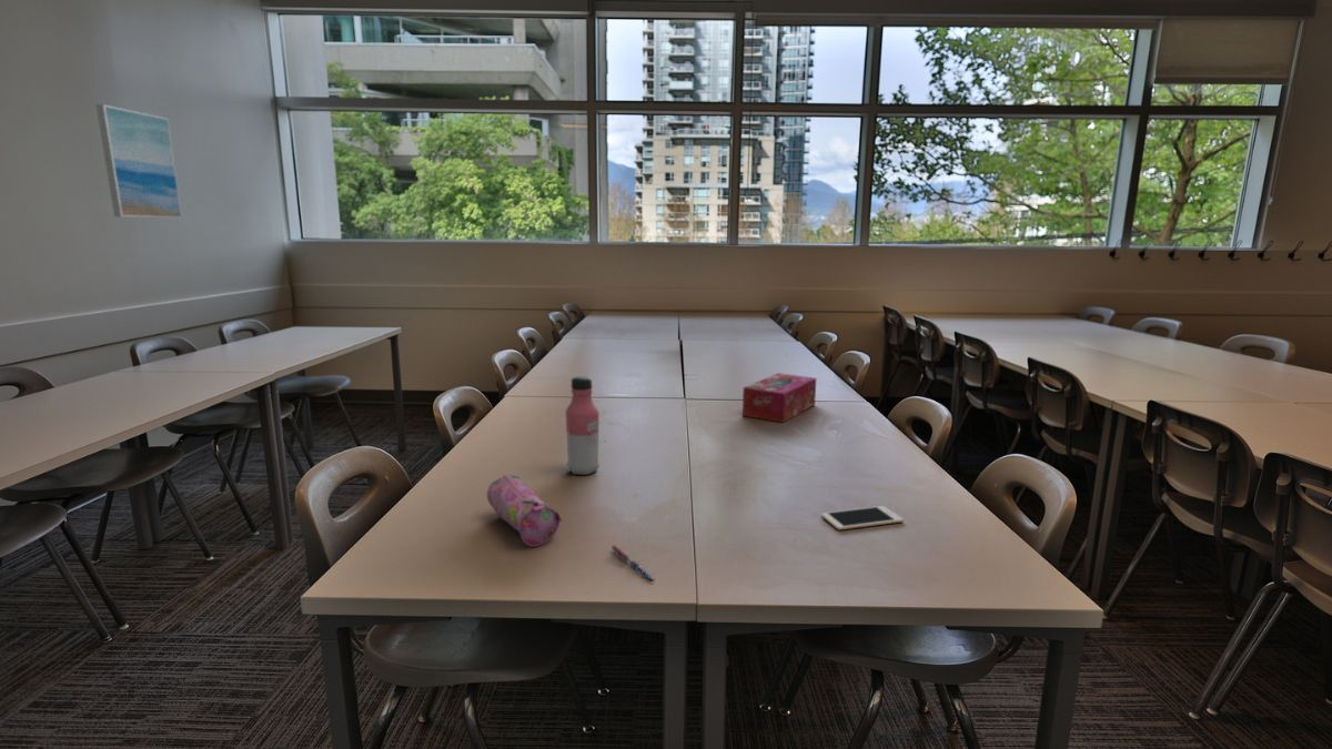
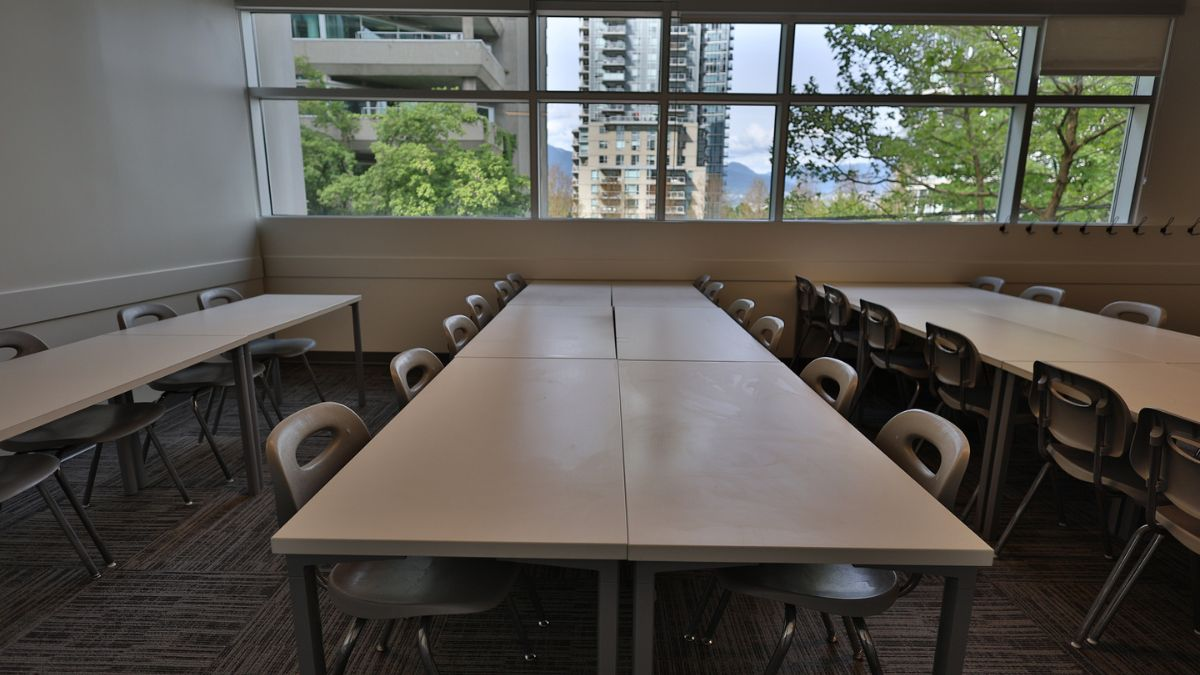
- pen [609,544,655,583]
- tissue box [741,372,817,424]
- cell phone [820,505,905,532]
- wall art [94,103,183,220]
- pencil case [486,474,563,548]
- water bottle [565,375,601,476]
